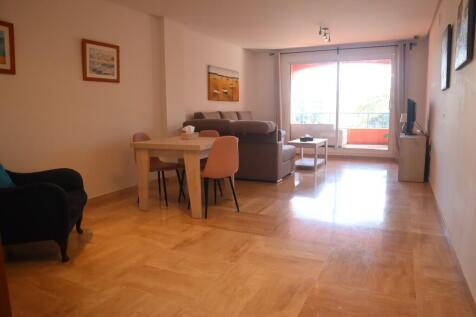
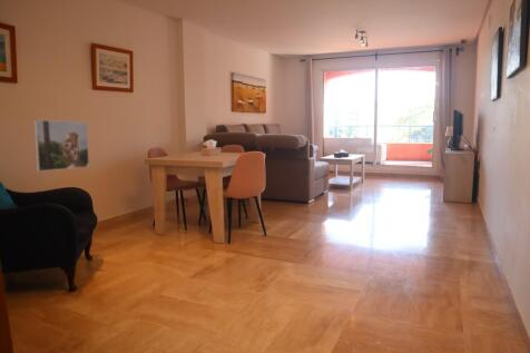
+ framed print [32,119,90,173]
